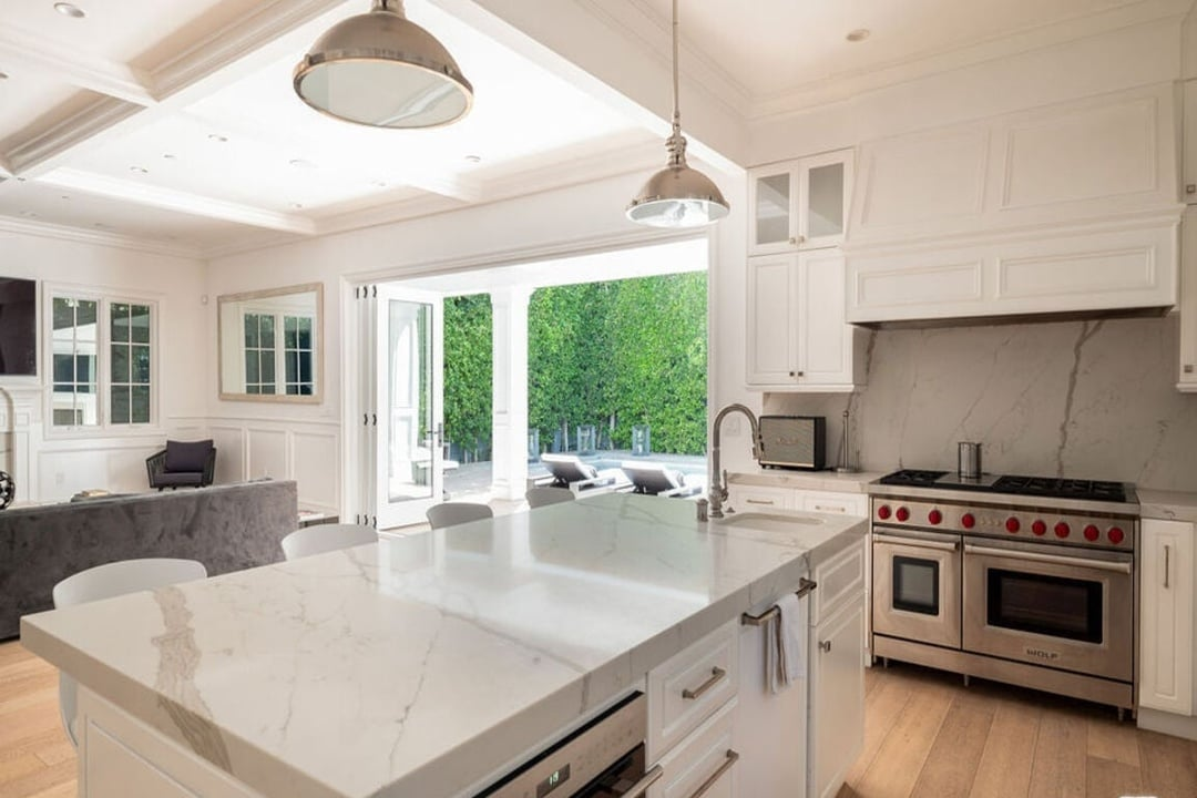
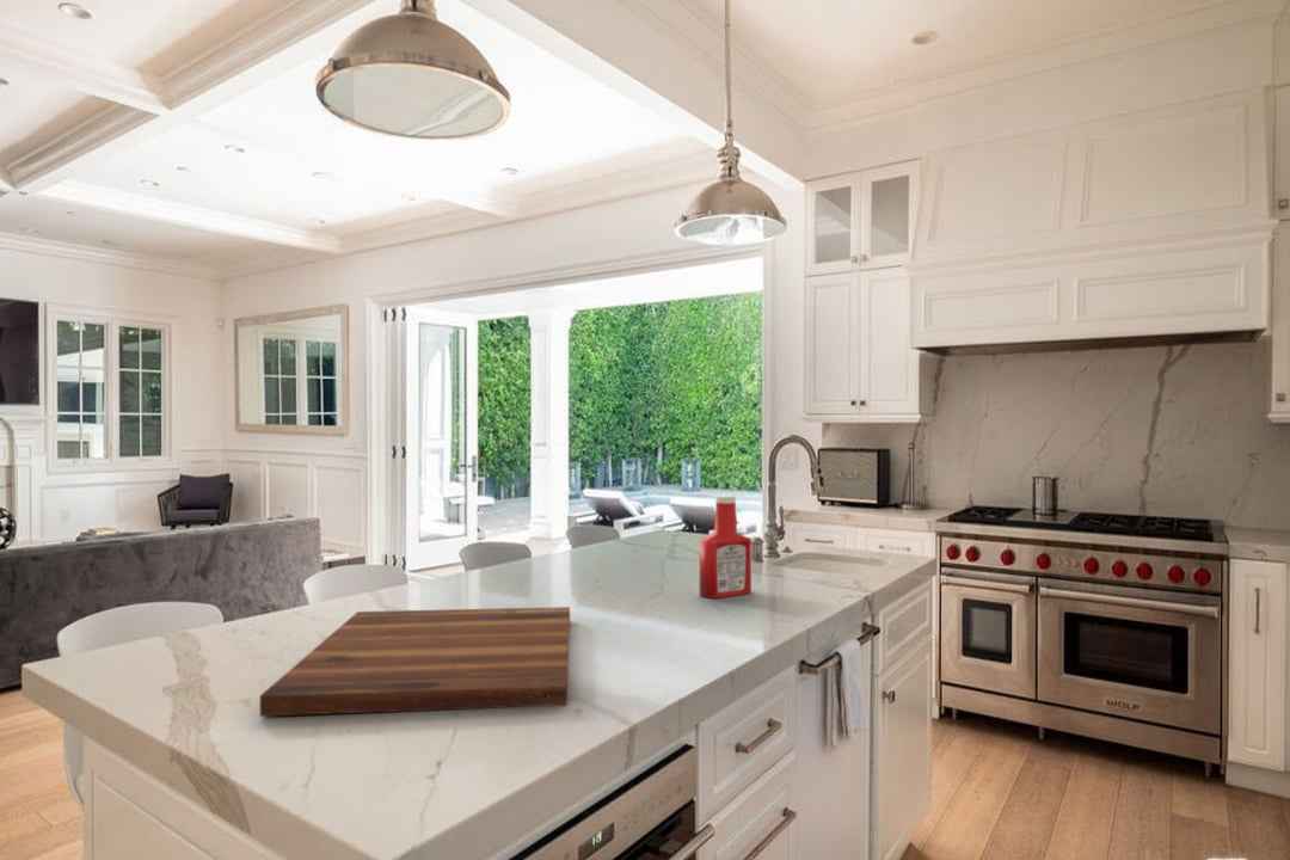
+ soap bottle [699,493,752,600]
+ cutting board [259,606,571,717]
